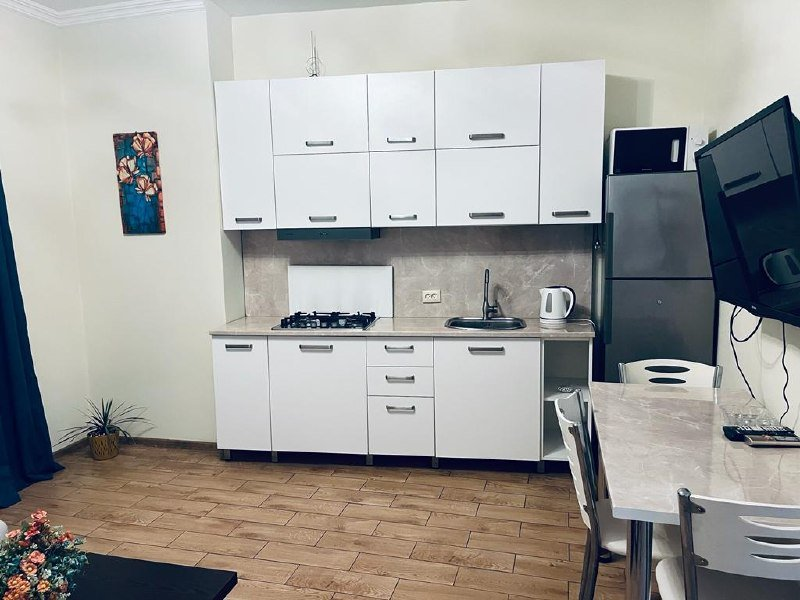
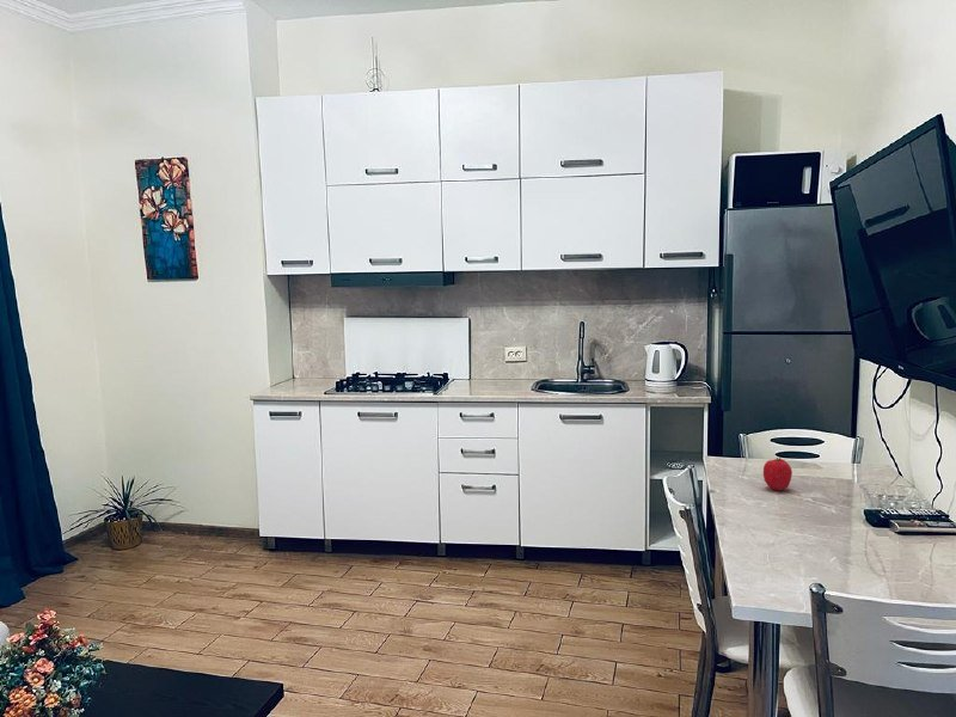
+ fruit [762,456,793,491]
